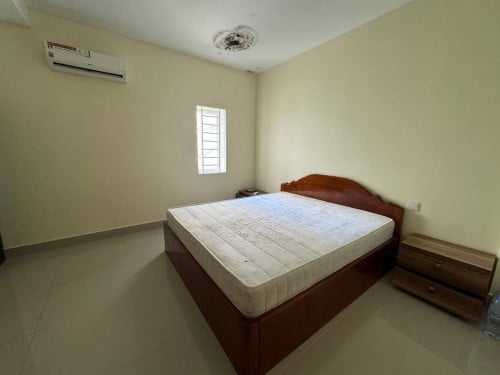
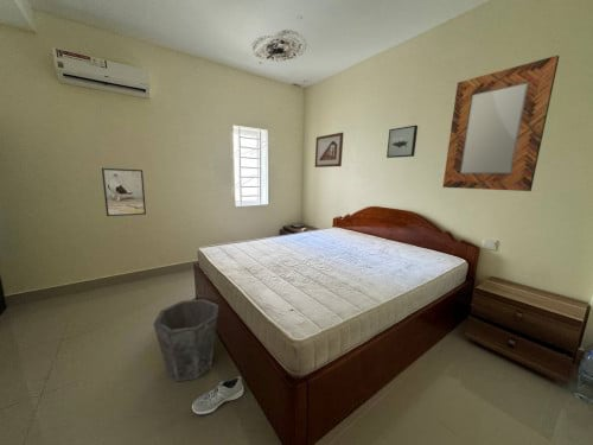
+ sneaker [191,375,244,415]
+ home mirror [441,55,560,192]
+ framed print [101,167,147,217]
+ picture frame [314,132,345,169]
+ waste bin [153,298,219,383]
+ wall art [385,125,419,159]
